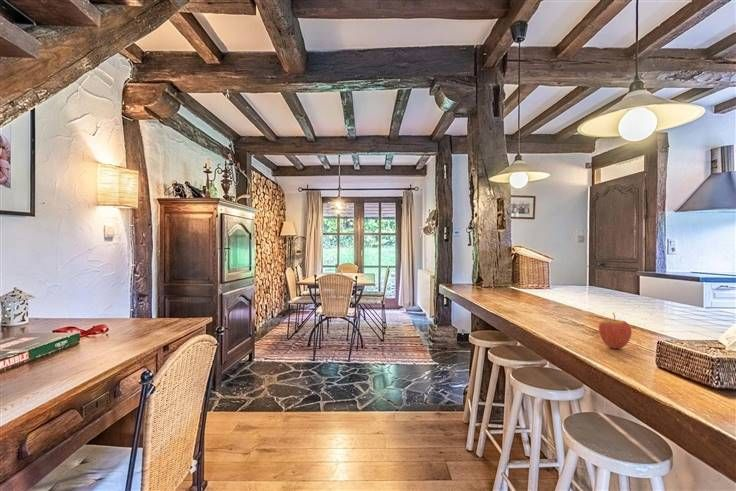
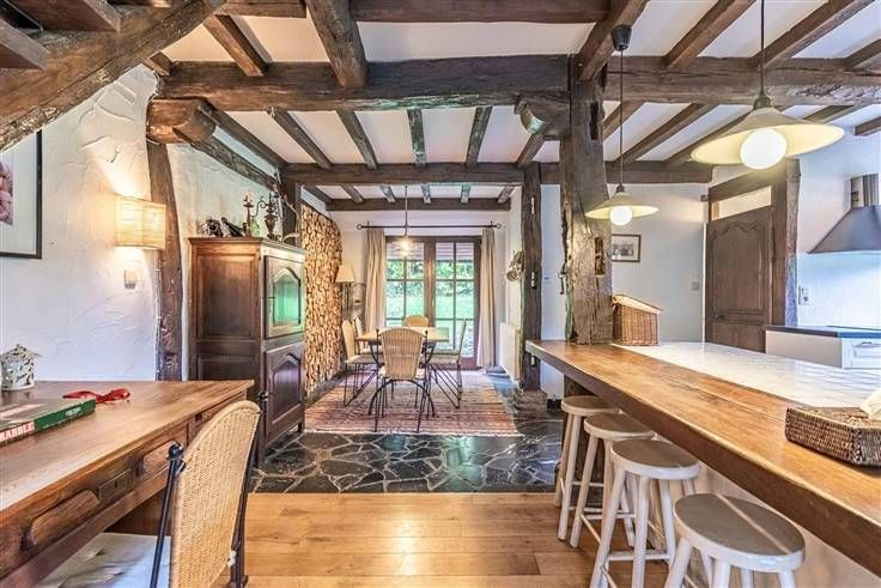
- fruit [598,312,633,350]
